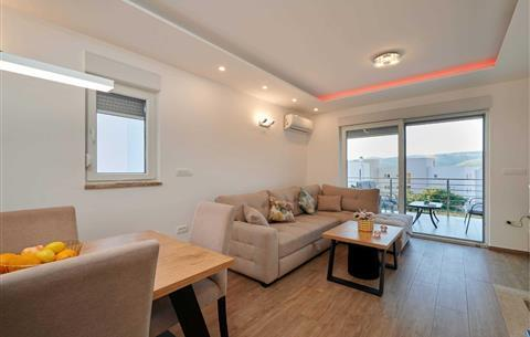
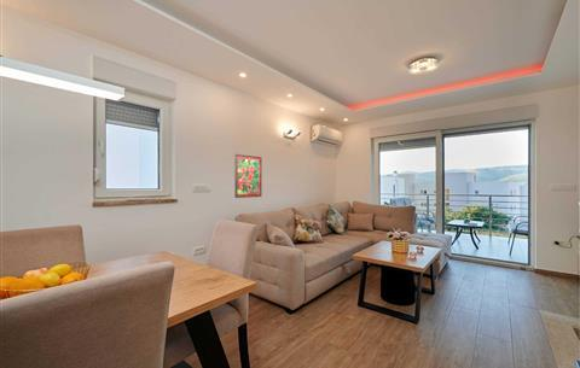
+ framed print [233,153,262,199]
